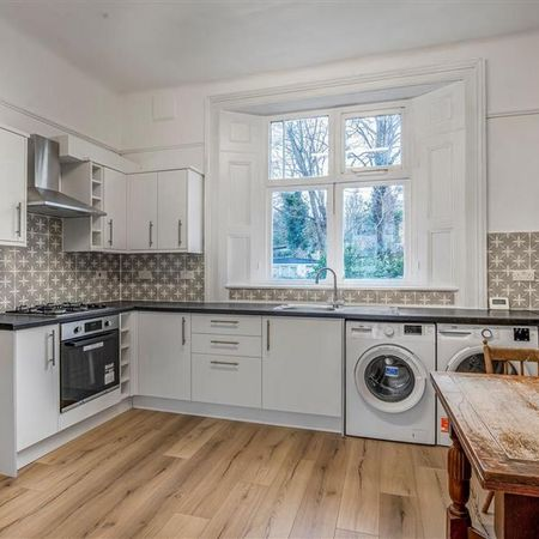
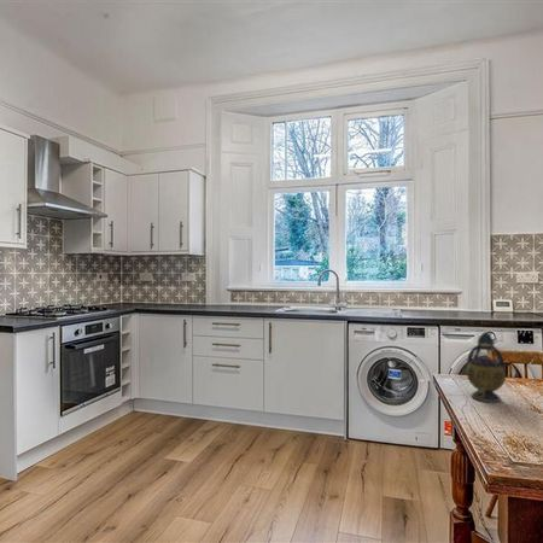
+ teapot [466,331,507,403]
